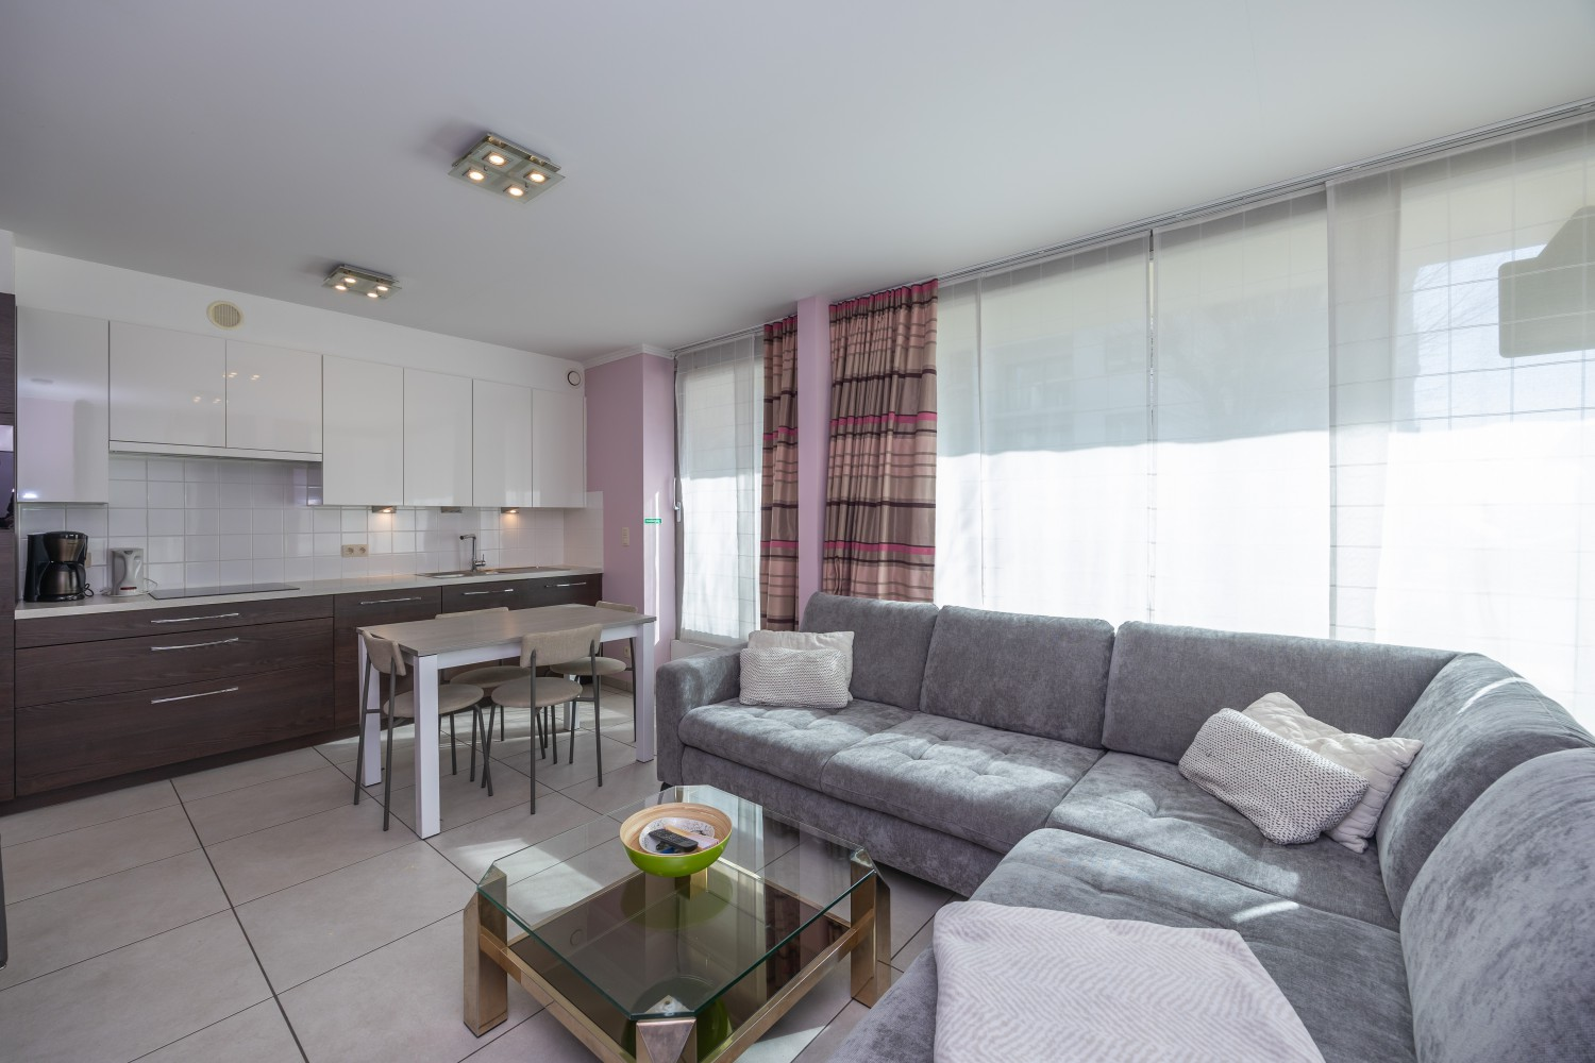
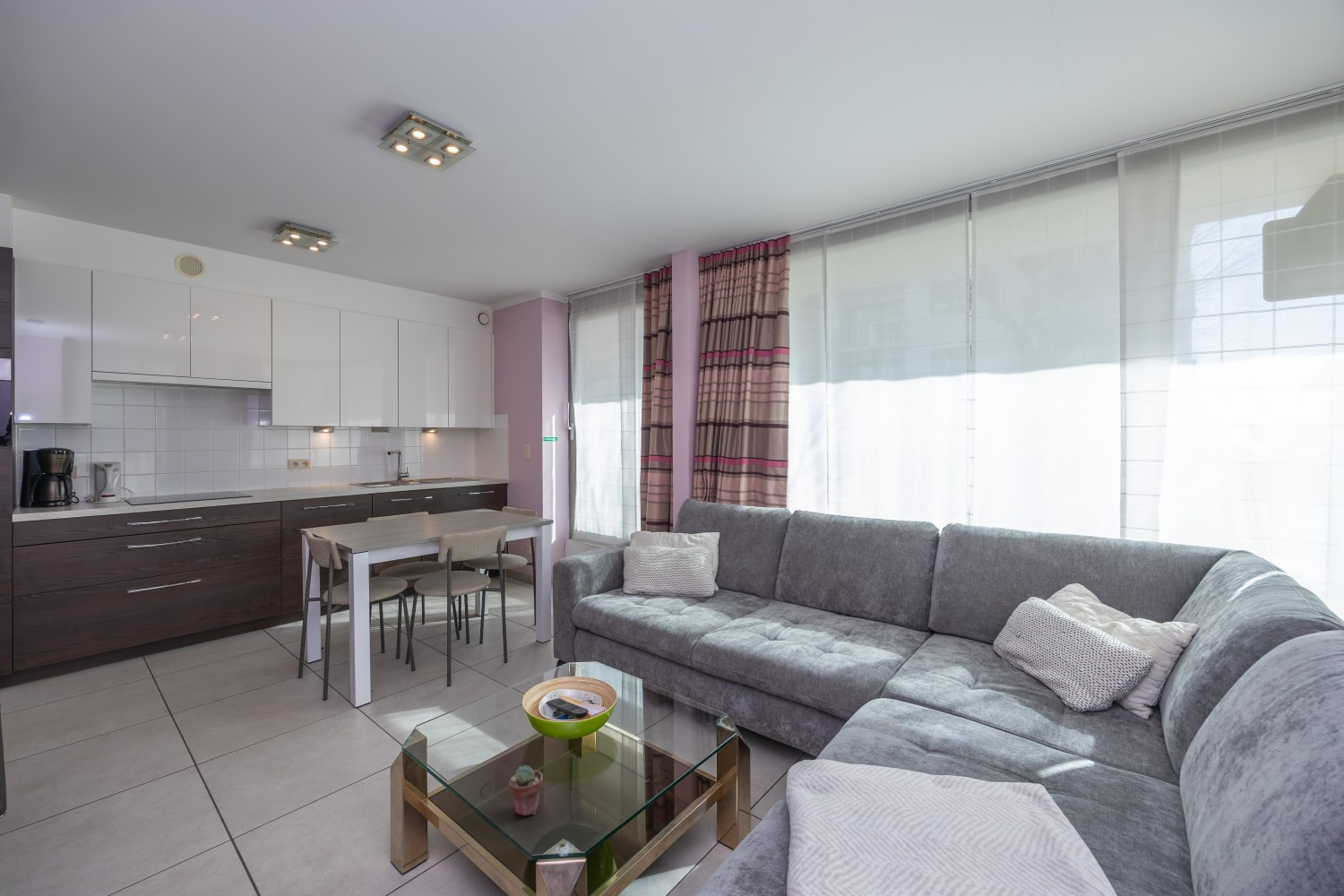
+ potted succulent [508,764,544,817]
